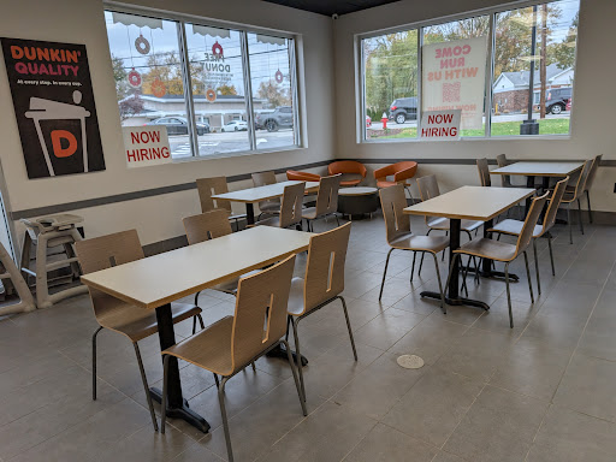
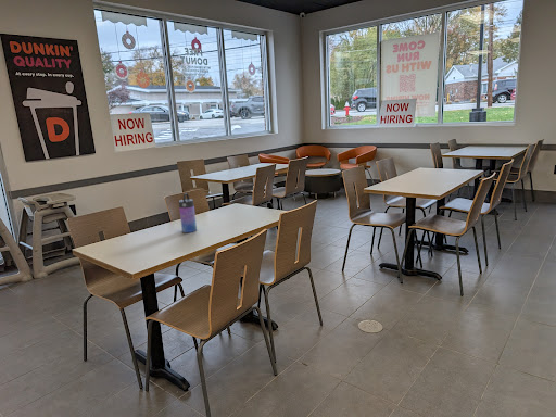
+ water bottle [178,192,198,233]
